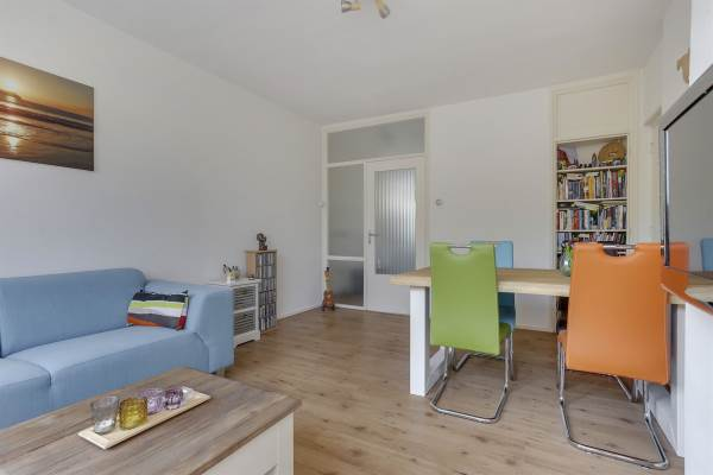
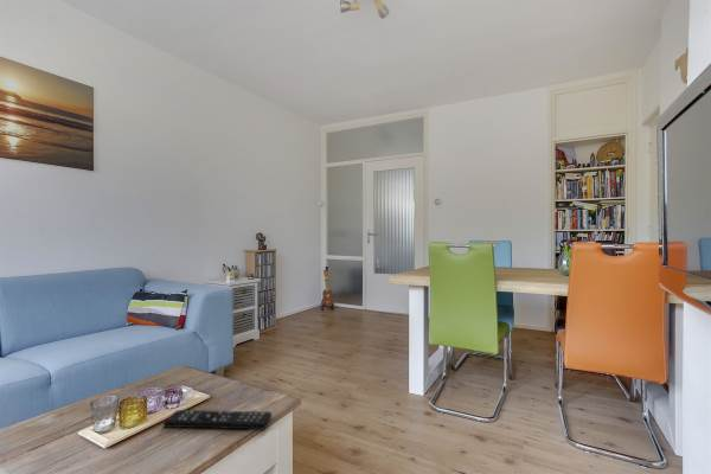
+ remote control [162,409,273,430]
